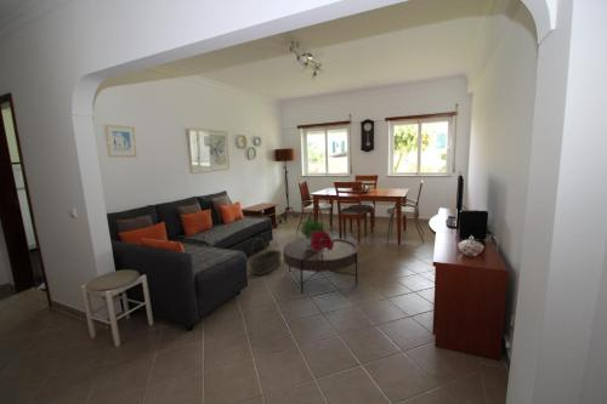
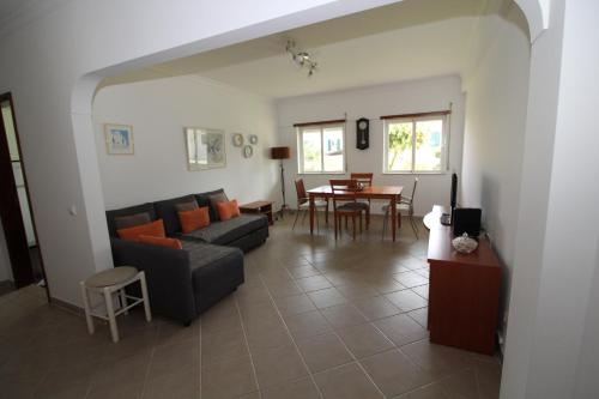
- coffee table [282,237,359,295]
- bouquet [311,231,334,260]
- basket [248,237,283,277]
- potted plant [299,217,325,250]
